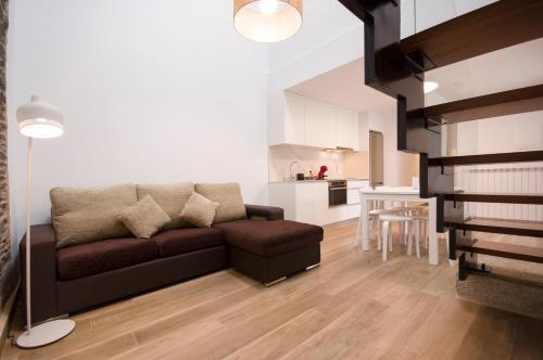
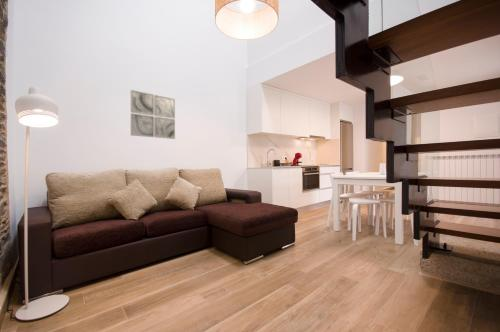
+ wall art [130,89,176,140]
